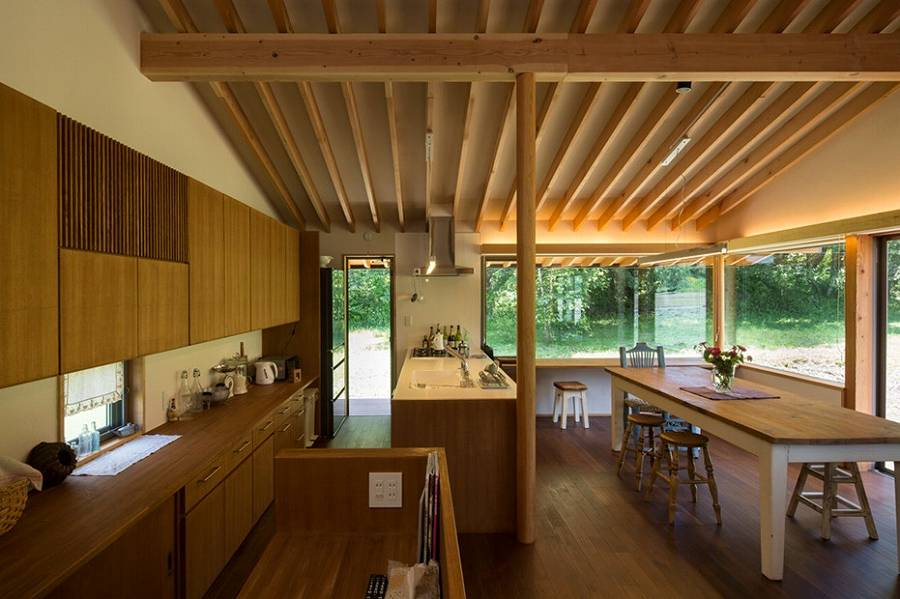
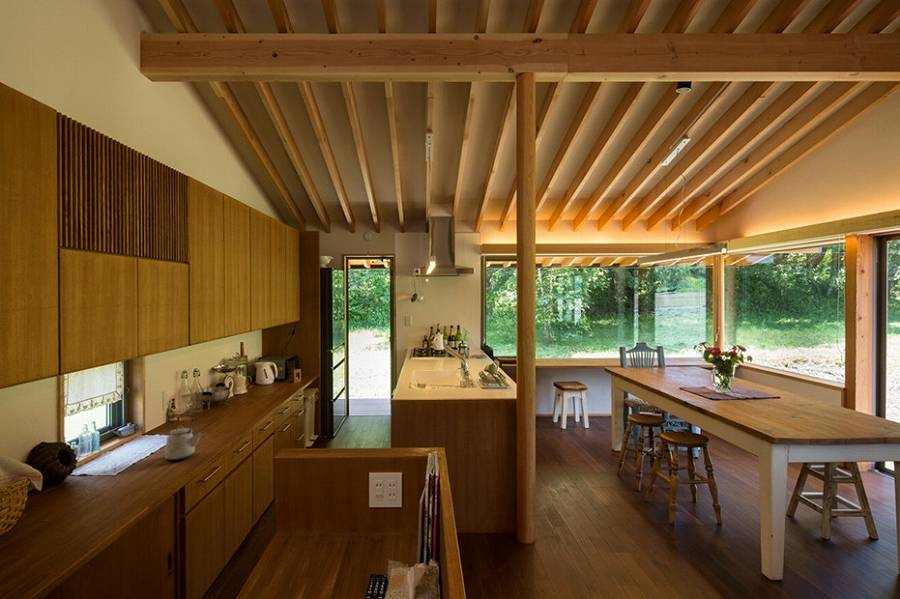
+ kettle [164,413,206,461]
